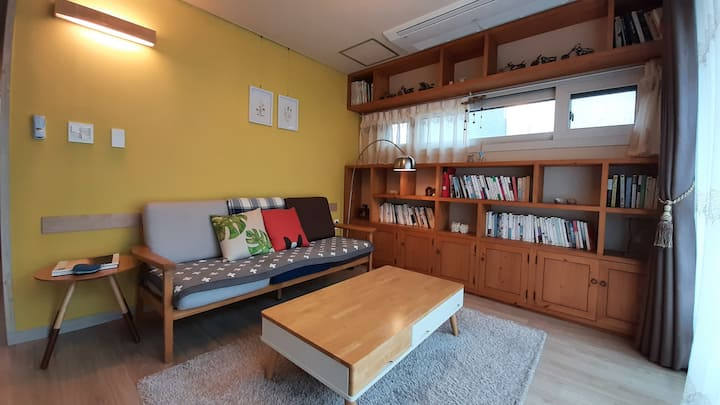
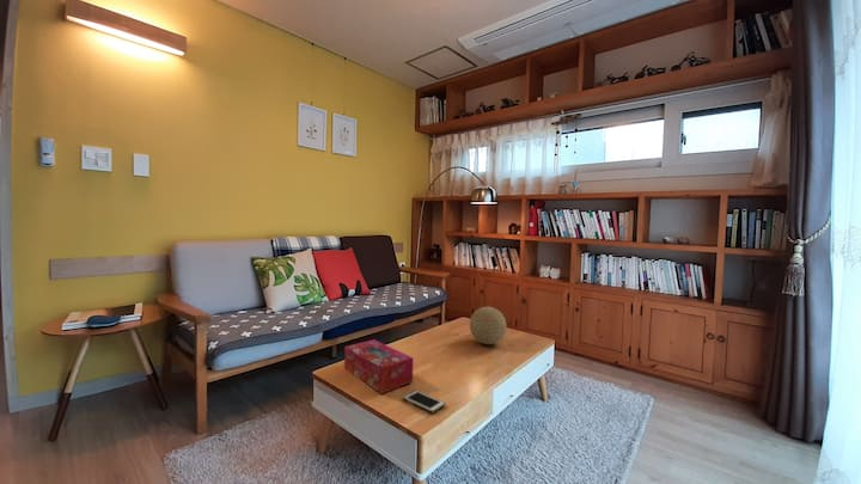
+ cell phone [402,390,446,413]
+ decorative ball [469,306,508,345]
+ tissue box [343,338,414,394]
